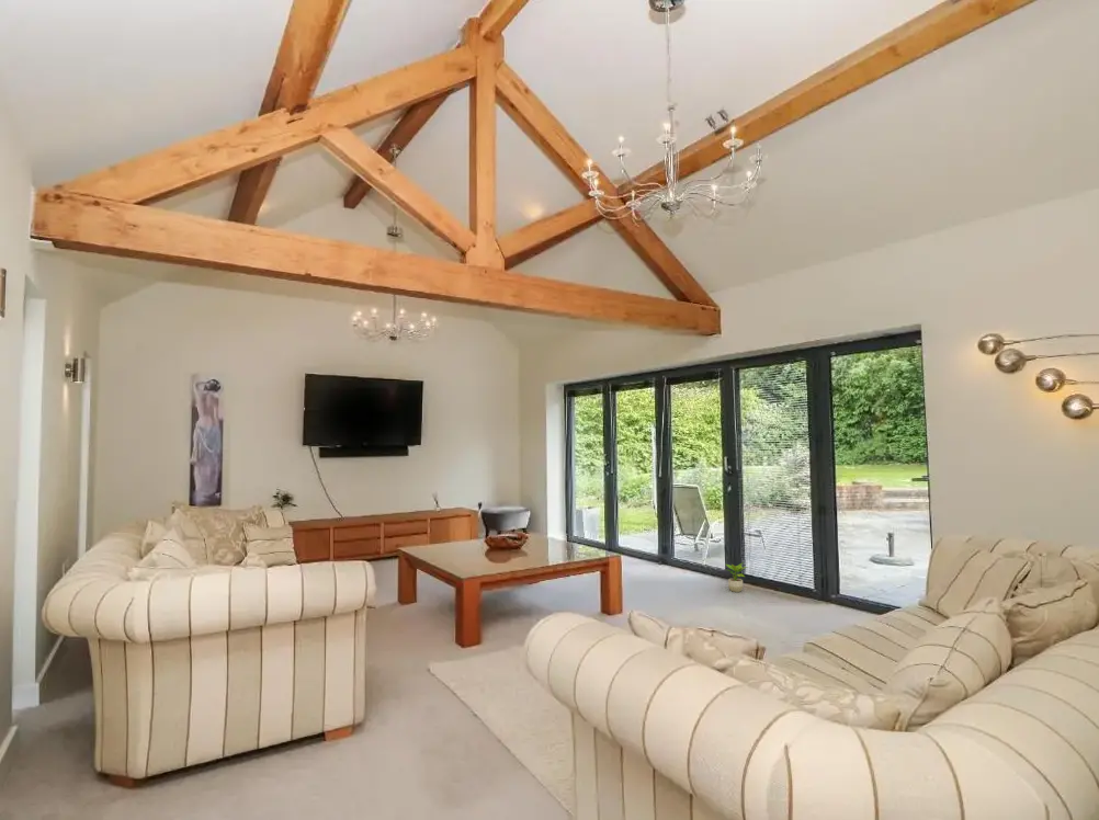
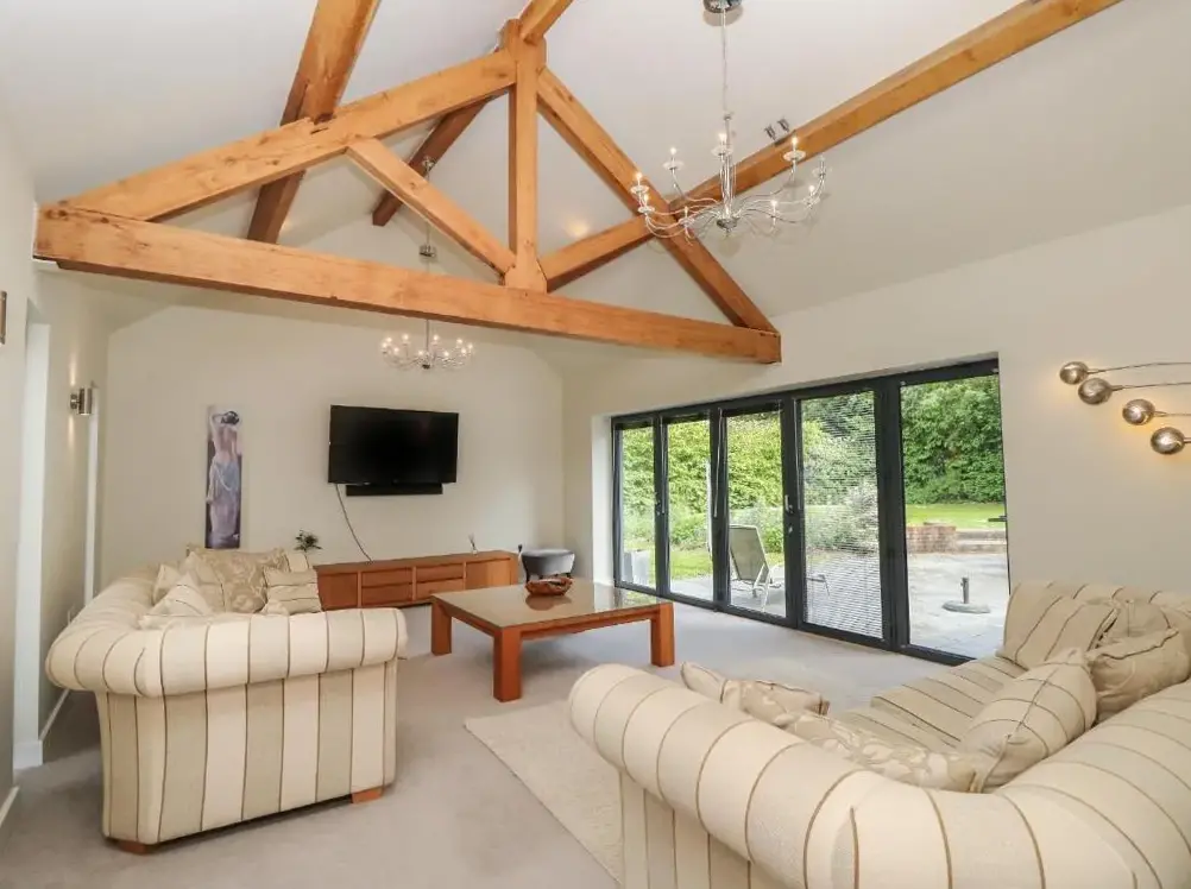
- potted plant [723,561,749,593]
